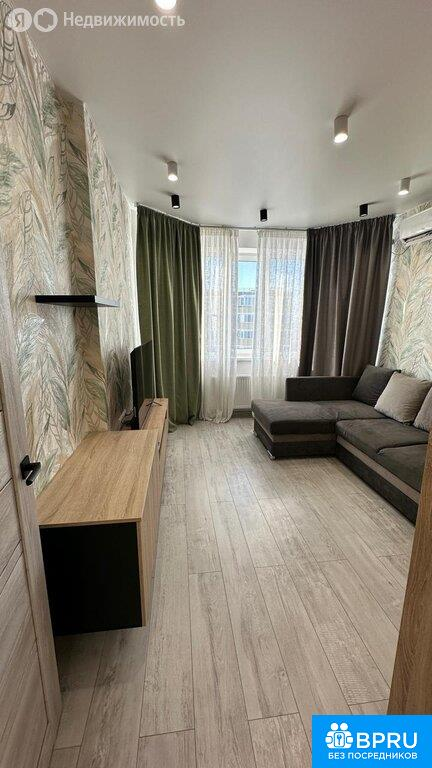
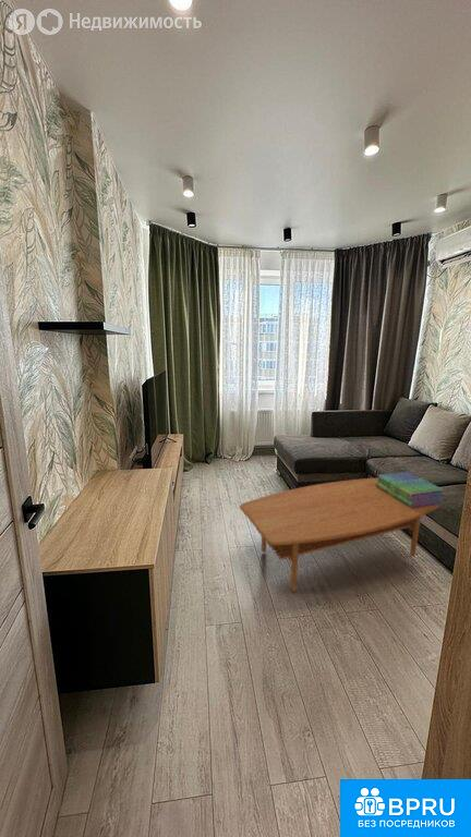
+ stack of books [375,471,446,508]
+ coffee table [239,476,443,593]
